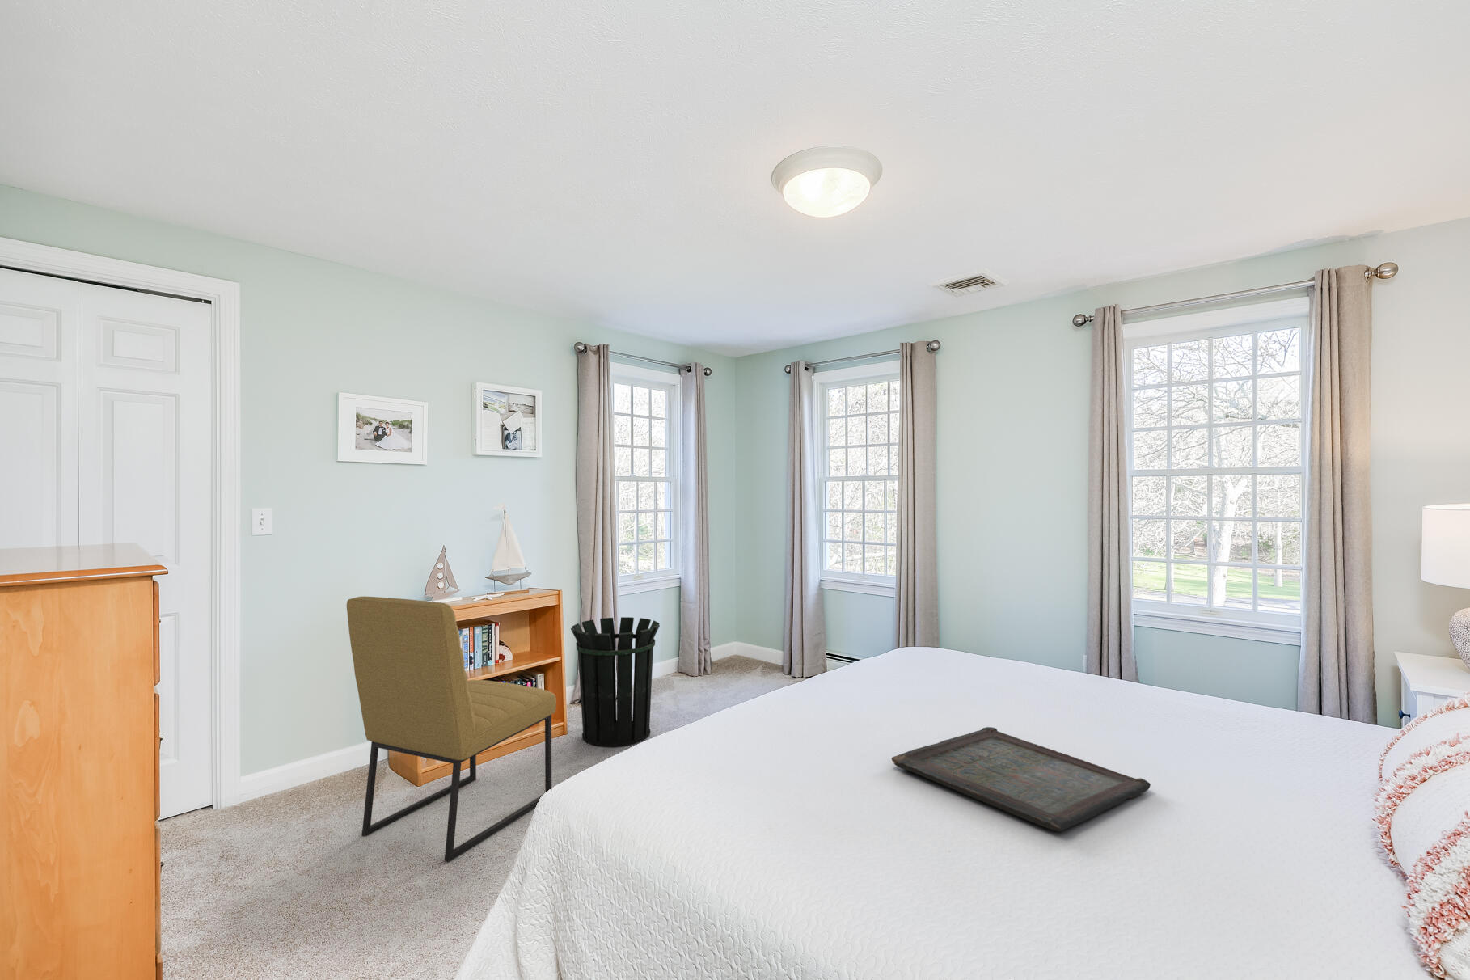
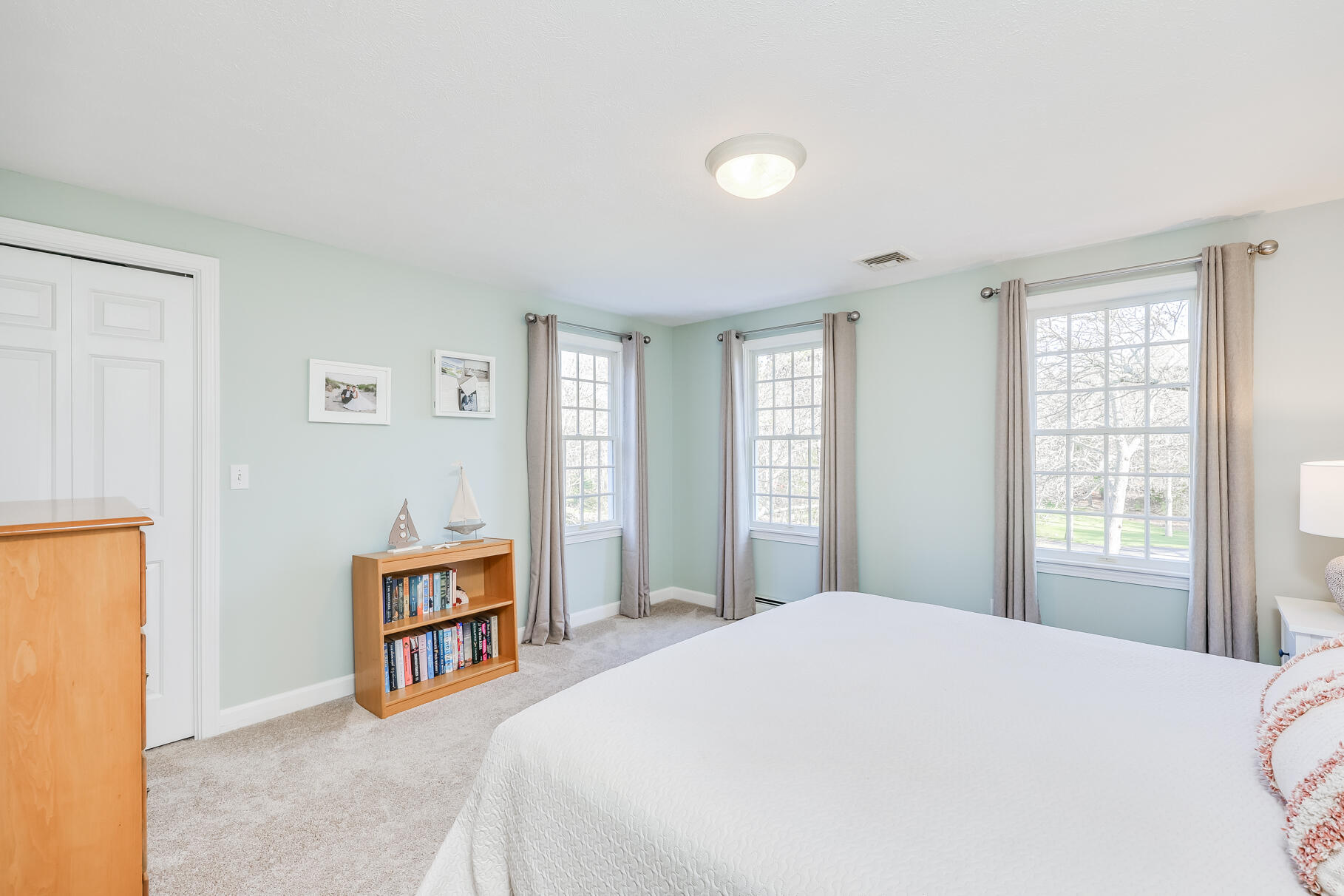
- chair [346,596,557,863]
- serving tray [891,726,1152,832]
- waste bin [570,616,661,748]
